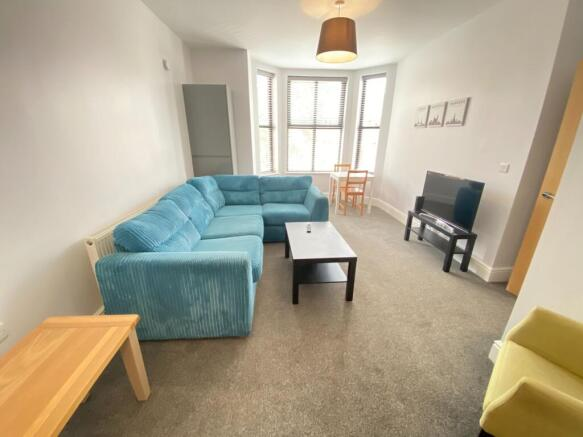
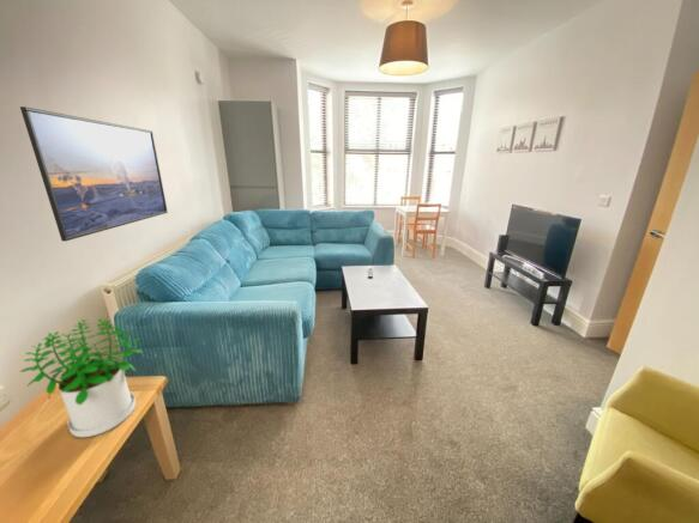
+ potted plant [19,317,144,438]
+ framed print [19,105,169,242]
